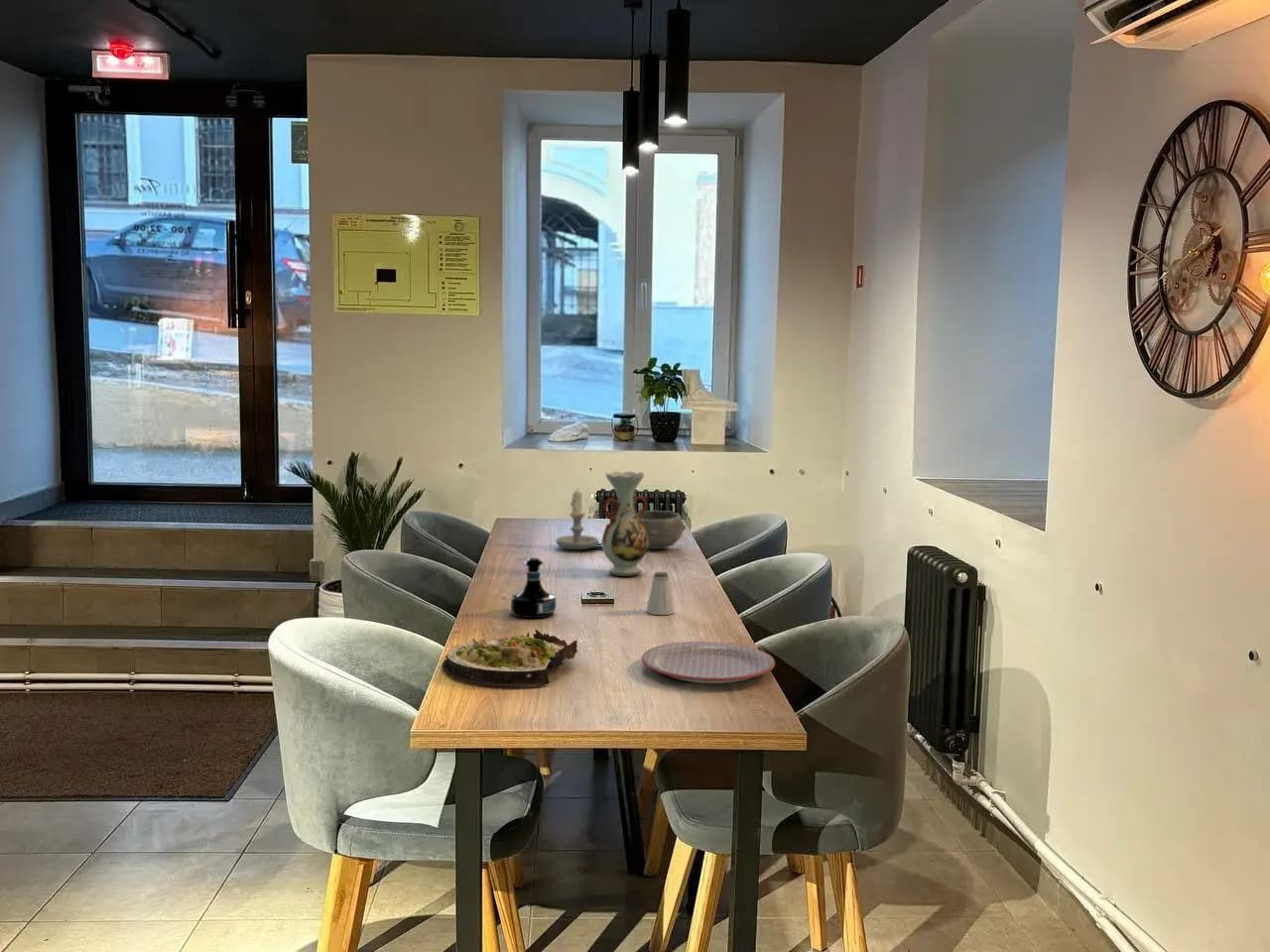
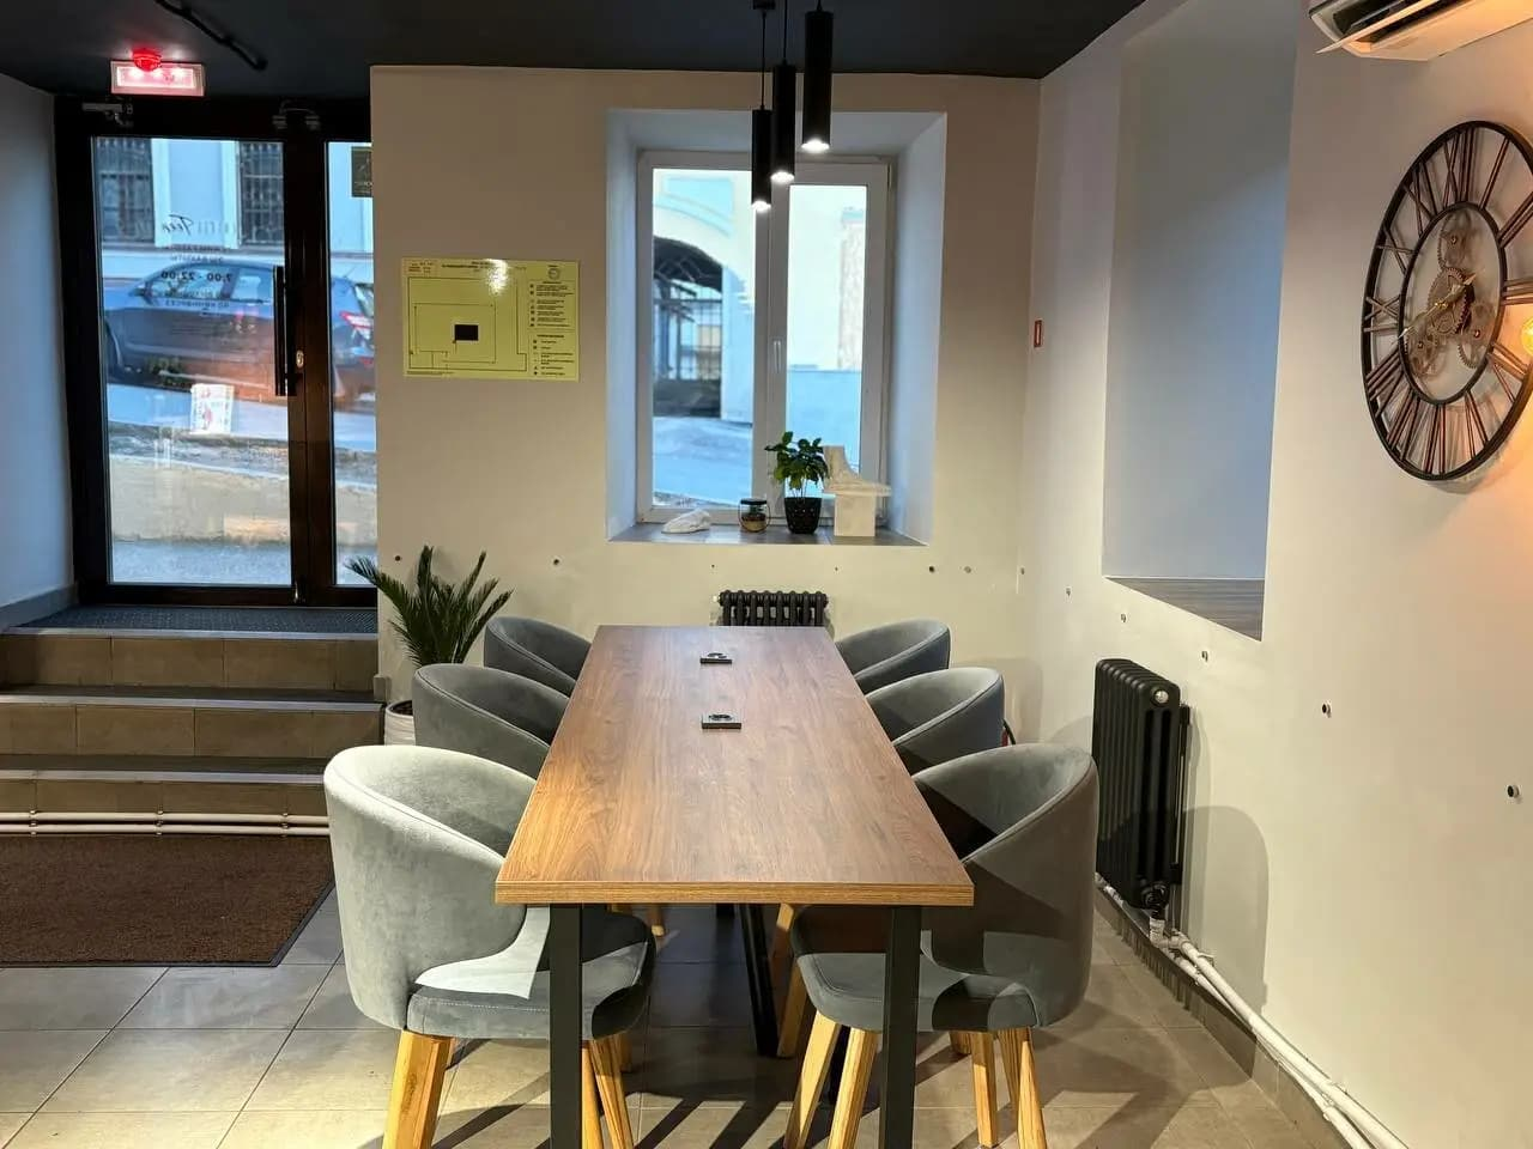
- saltshaker [645,571,676,616]
- plate [641,641,776,684]
- bowl [636,510,687,550]
- candle [555,487,599,550]
- salad plate [441,629,578,687]
- vase [600,471,649,577]
- tequila bottle [510,556,557,619]
